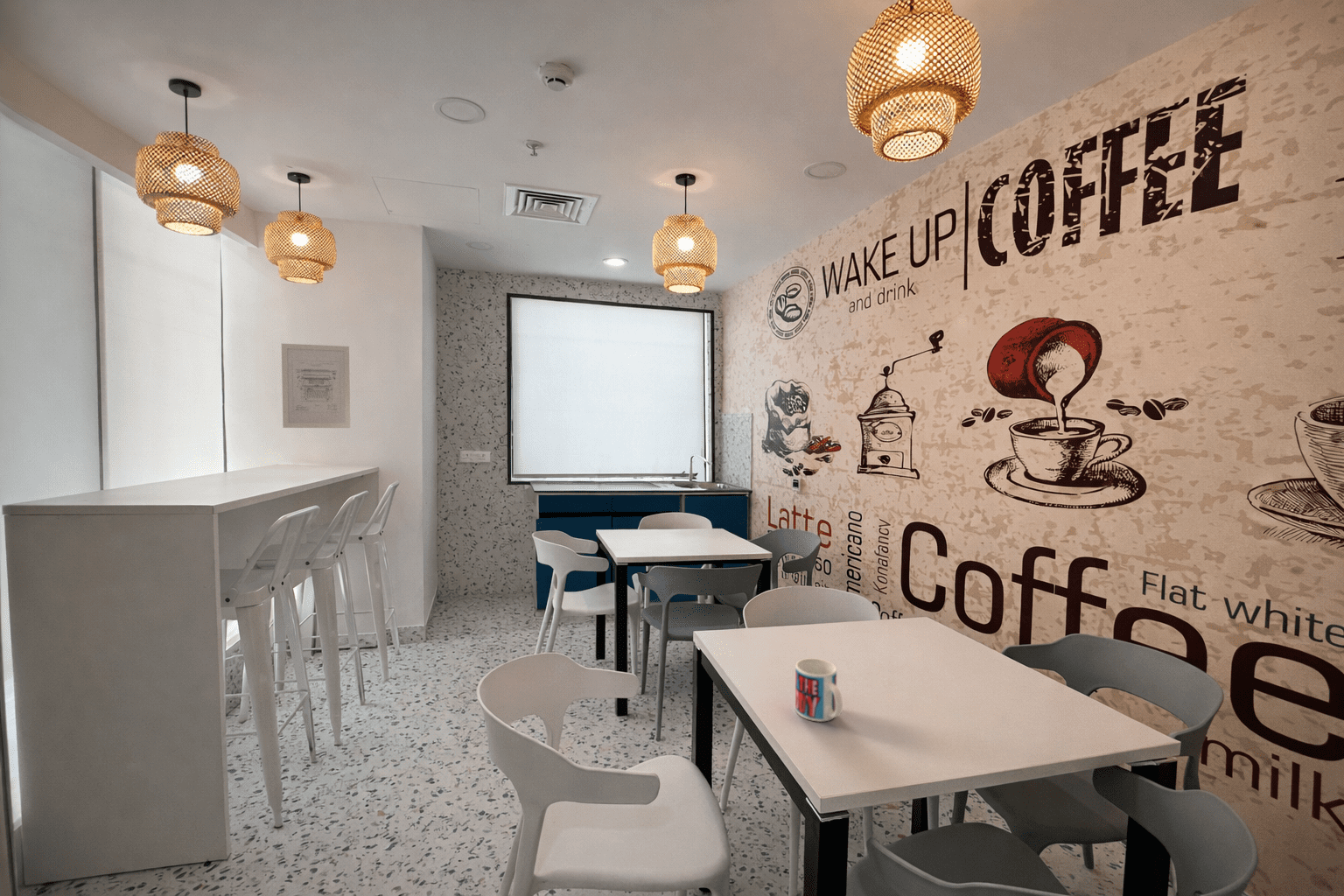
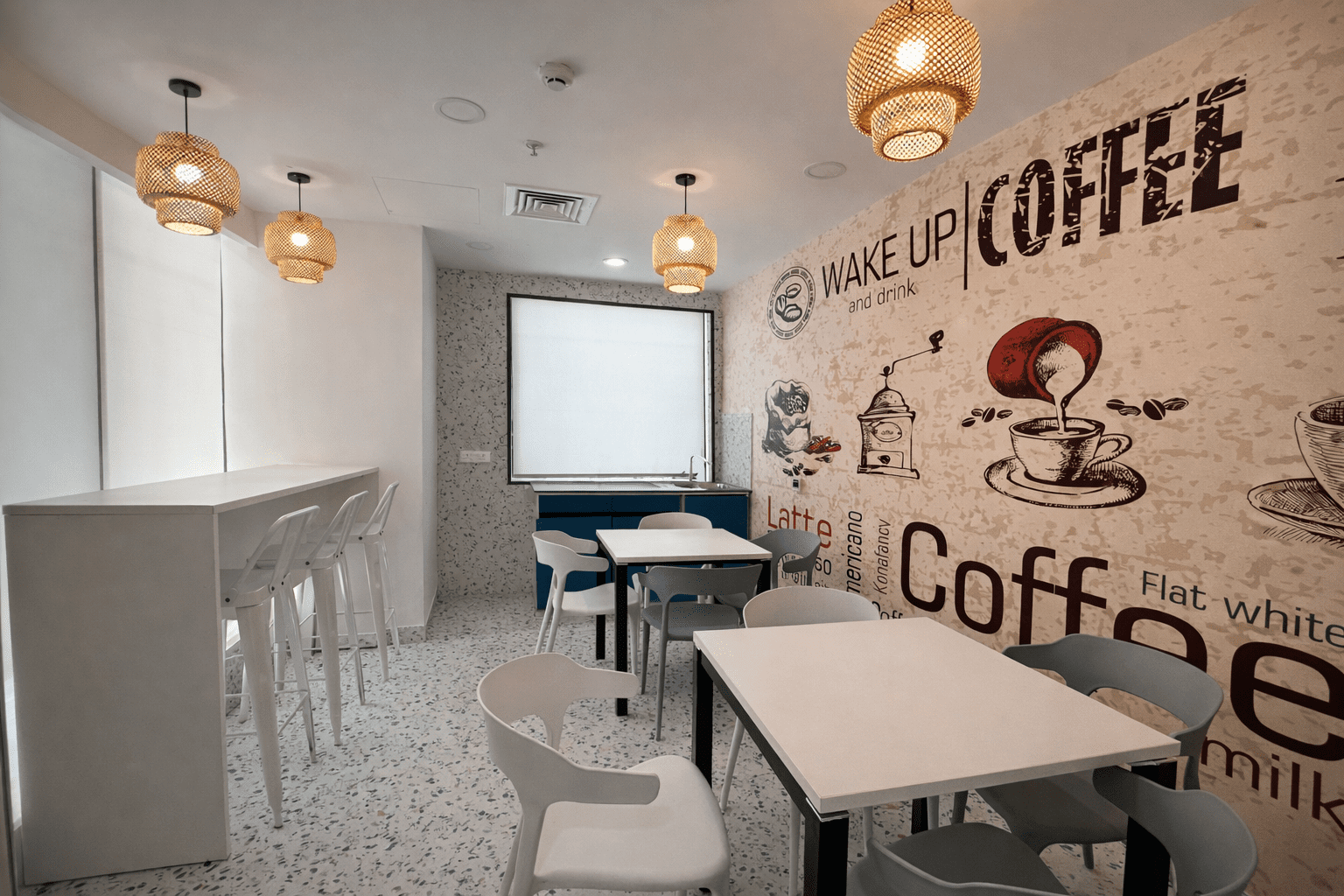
- wall art [281,343,352,429]
- mug [795,657,844,723]
